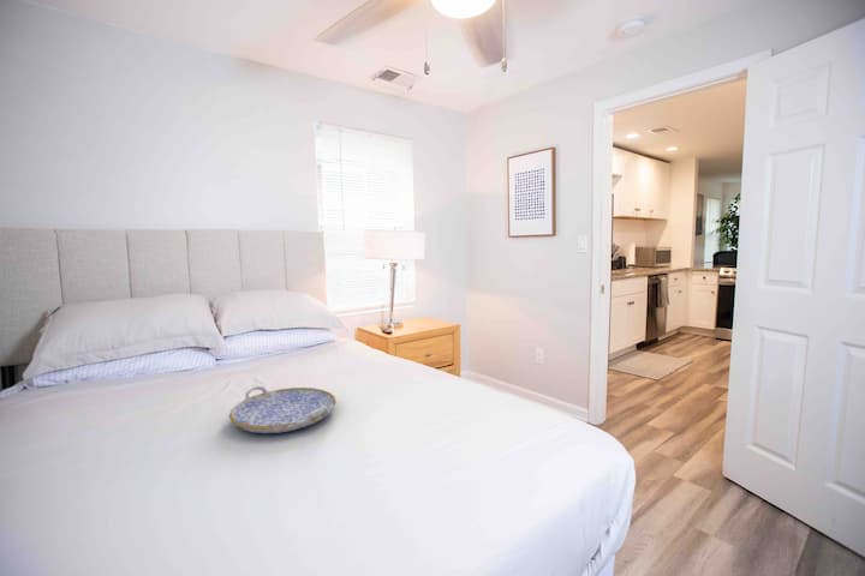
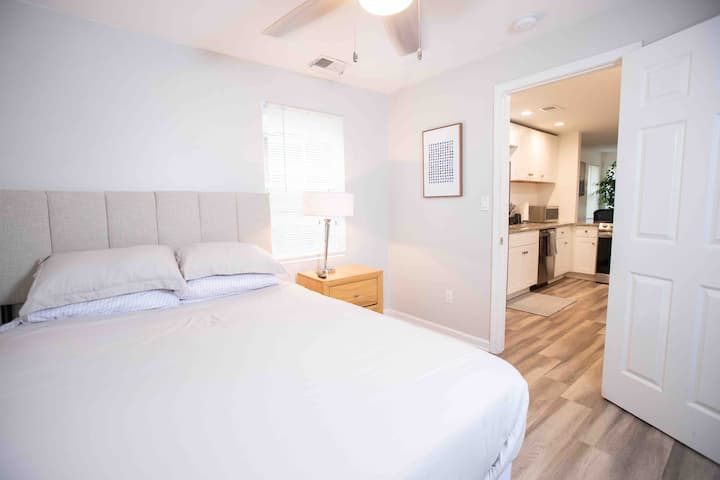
- serving tray [228,385,338,434]
